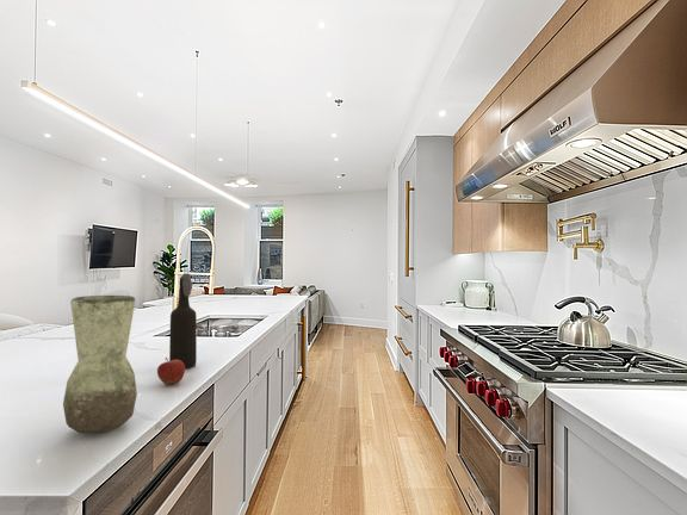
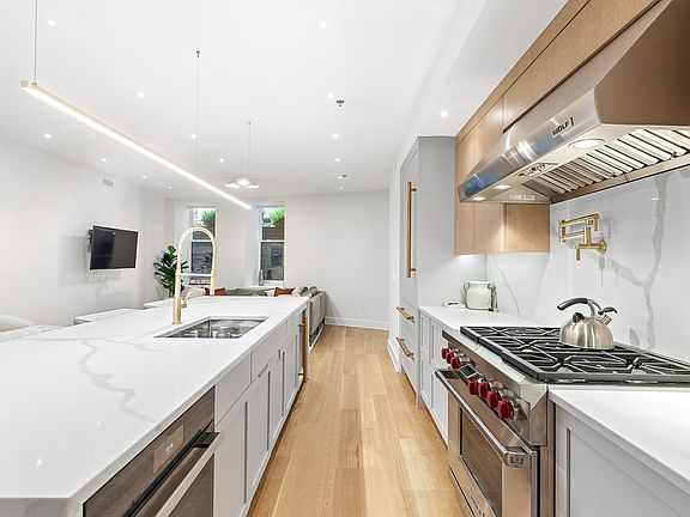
- apple [156,356,186,386]
- vase [62,294,138,435]
- bottle [168,272,198,370]
